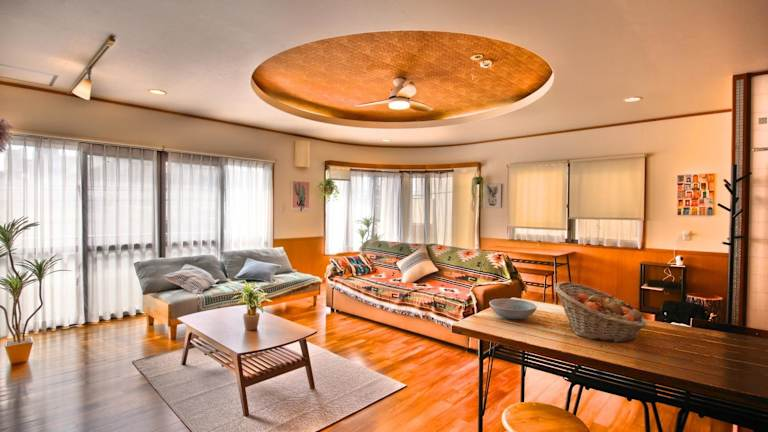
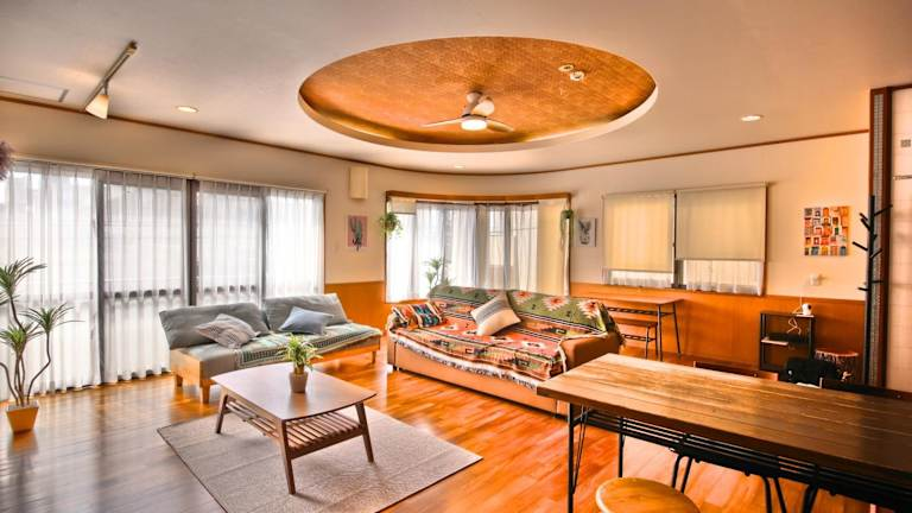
- fruit basket [553,281,648,343]
- dish [488,298,538,320]
